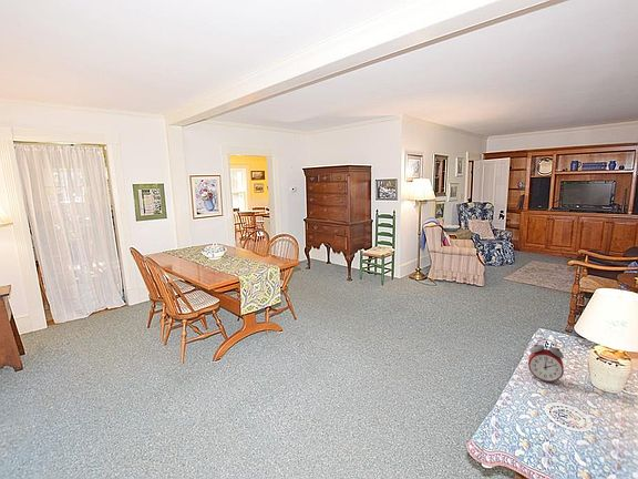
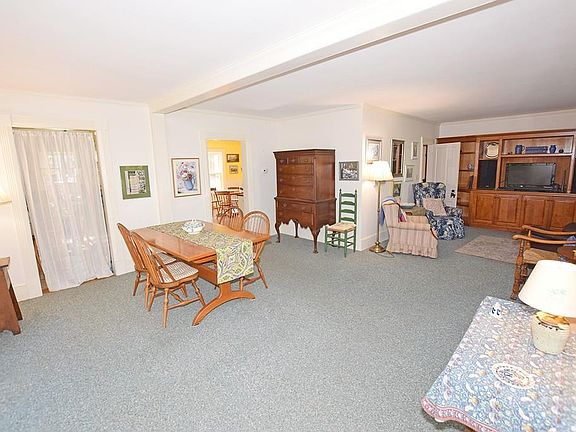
- alarm clock [527,338,565,385]
